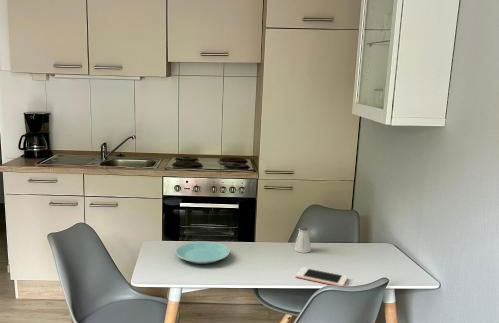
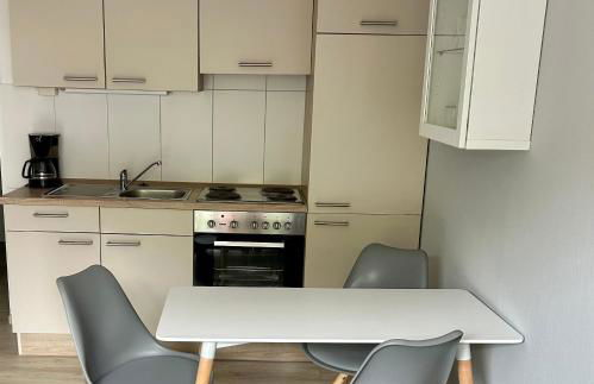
- cell phone [295,266,349,287]
- plate [174,241,231,265]
- saltshaker [293,226,312,254]
